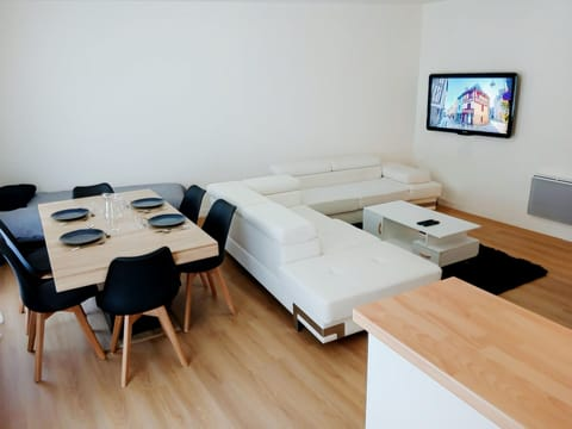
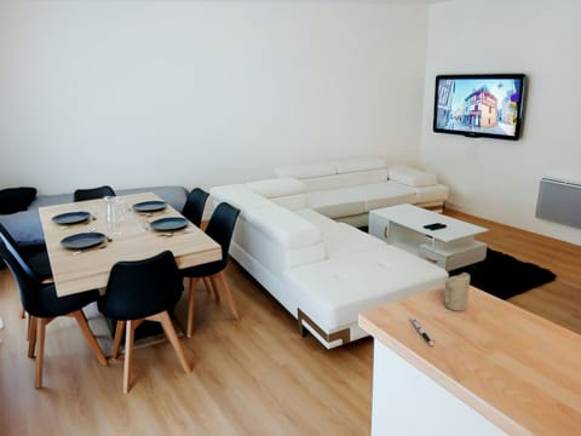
+ candle [442,271,471,312]
+ pen [409,316,435,348]
